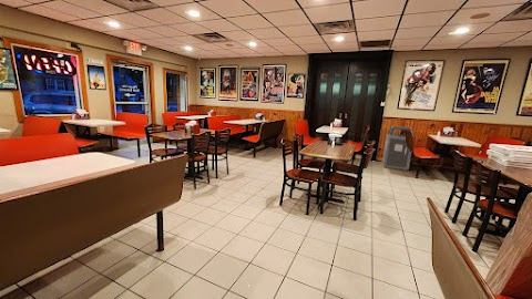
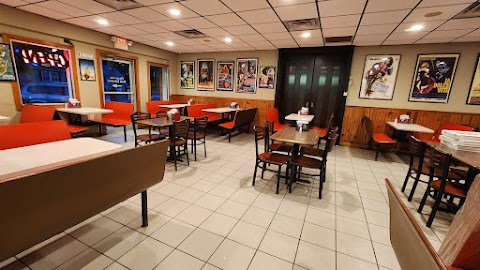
- trash can [381,125,415,172]
